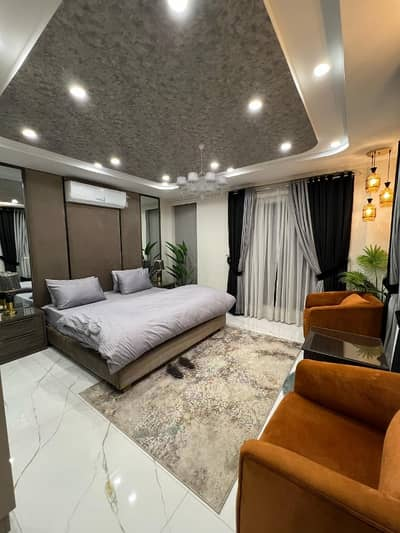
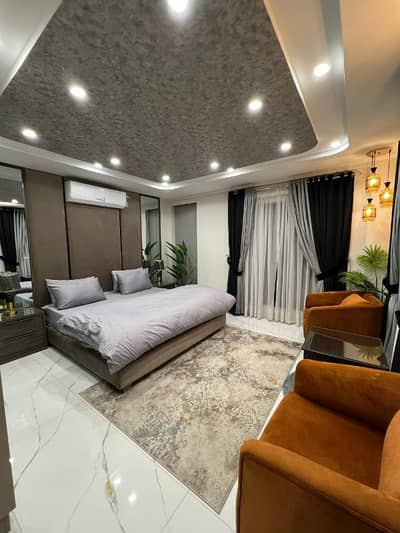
- chandelier [176,144,228,201]
- shoe [165,355,196,379]
